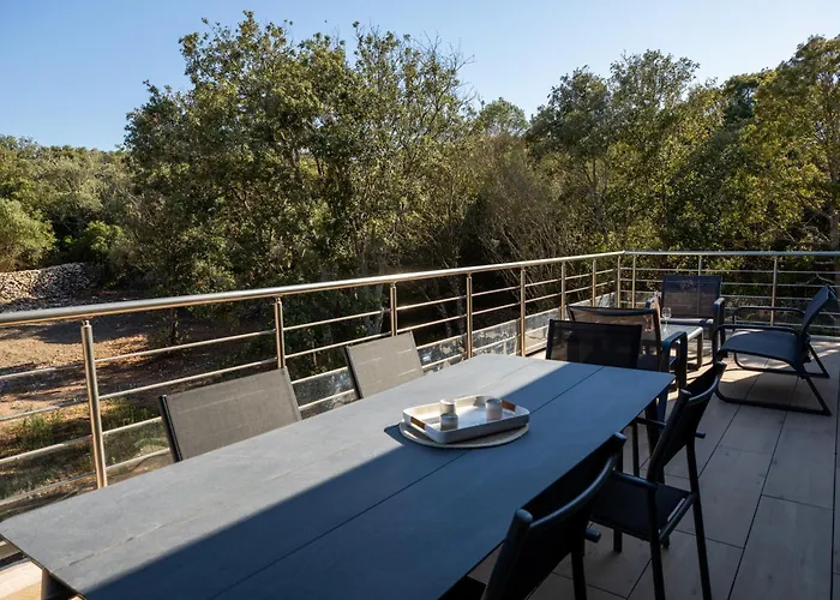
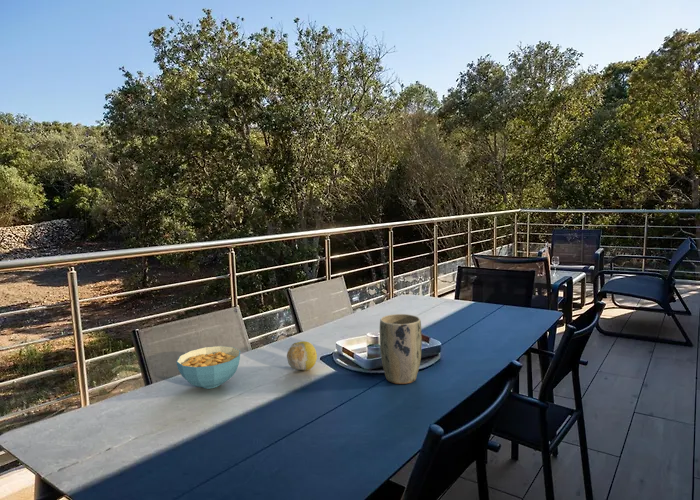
+ cereal bowl [176,345,241,390]
+ fruit [286,340,318,372]
+ plant pot [379,313,423,385]
